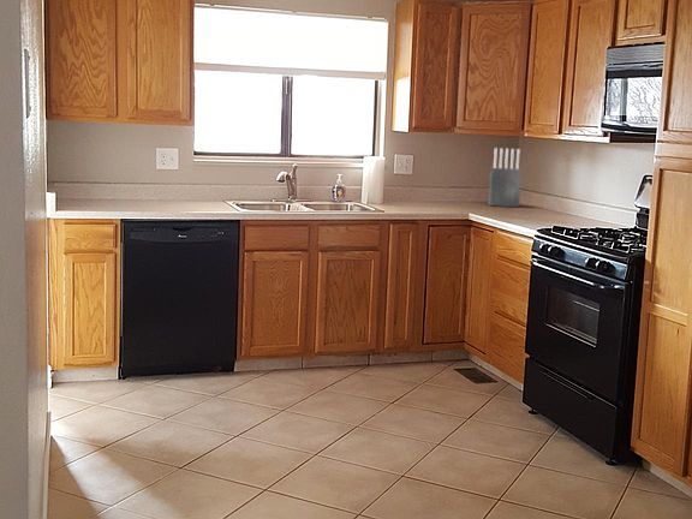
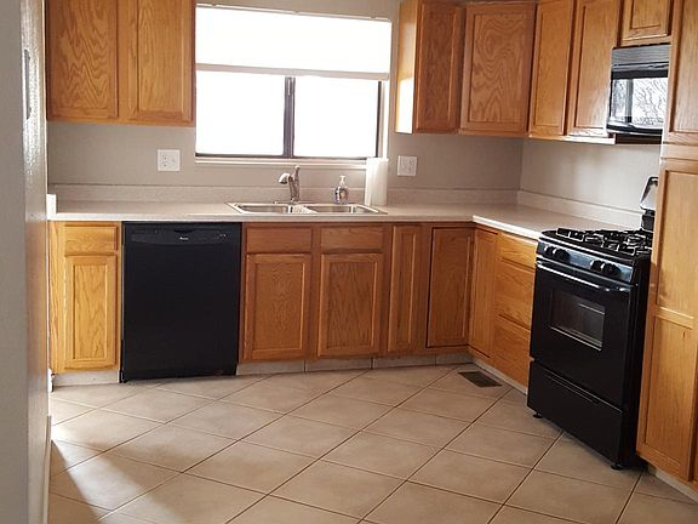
- knife block [487,147,523,208]
